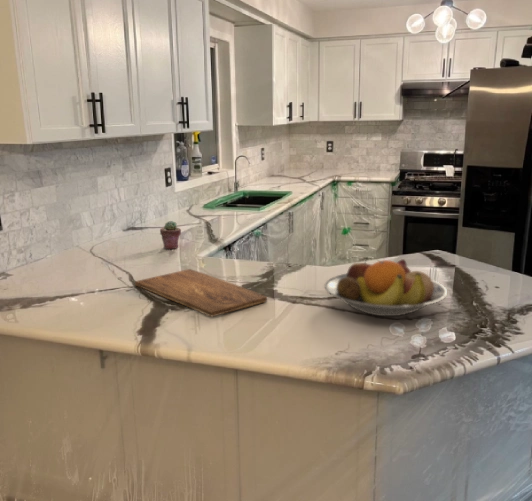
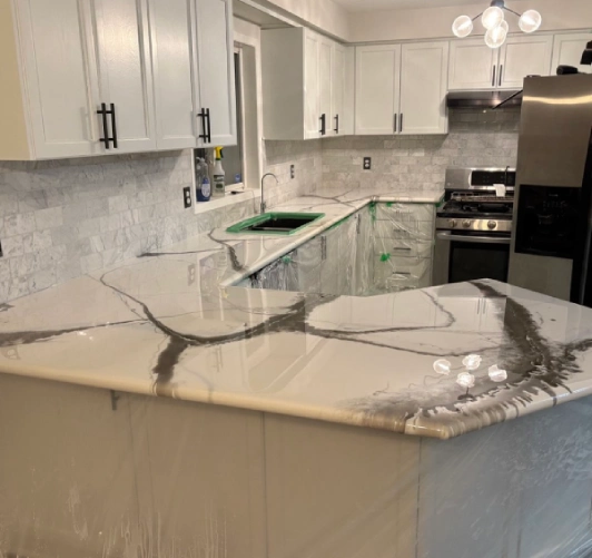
- fruit bowl [323,256,448,317]
- potted succulent [159,220,182,250]
- cutting board [134,268,268,317]
